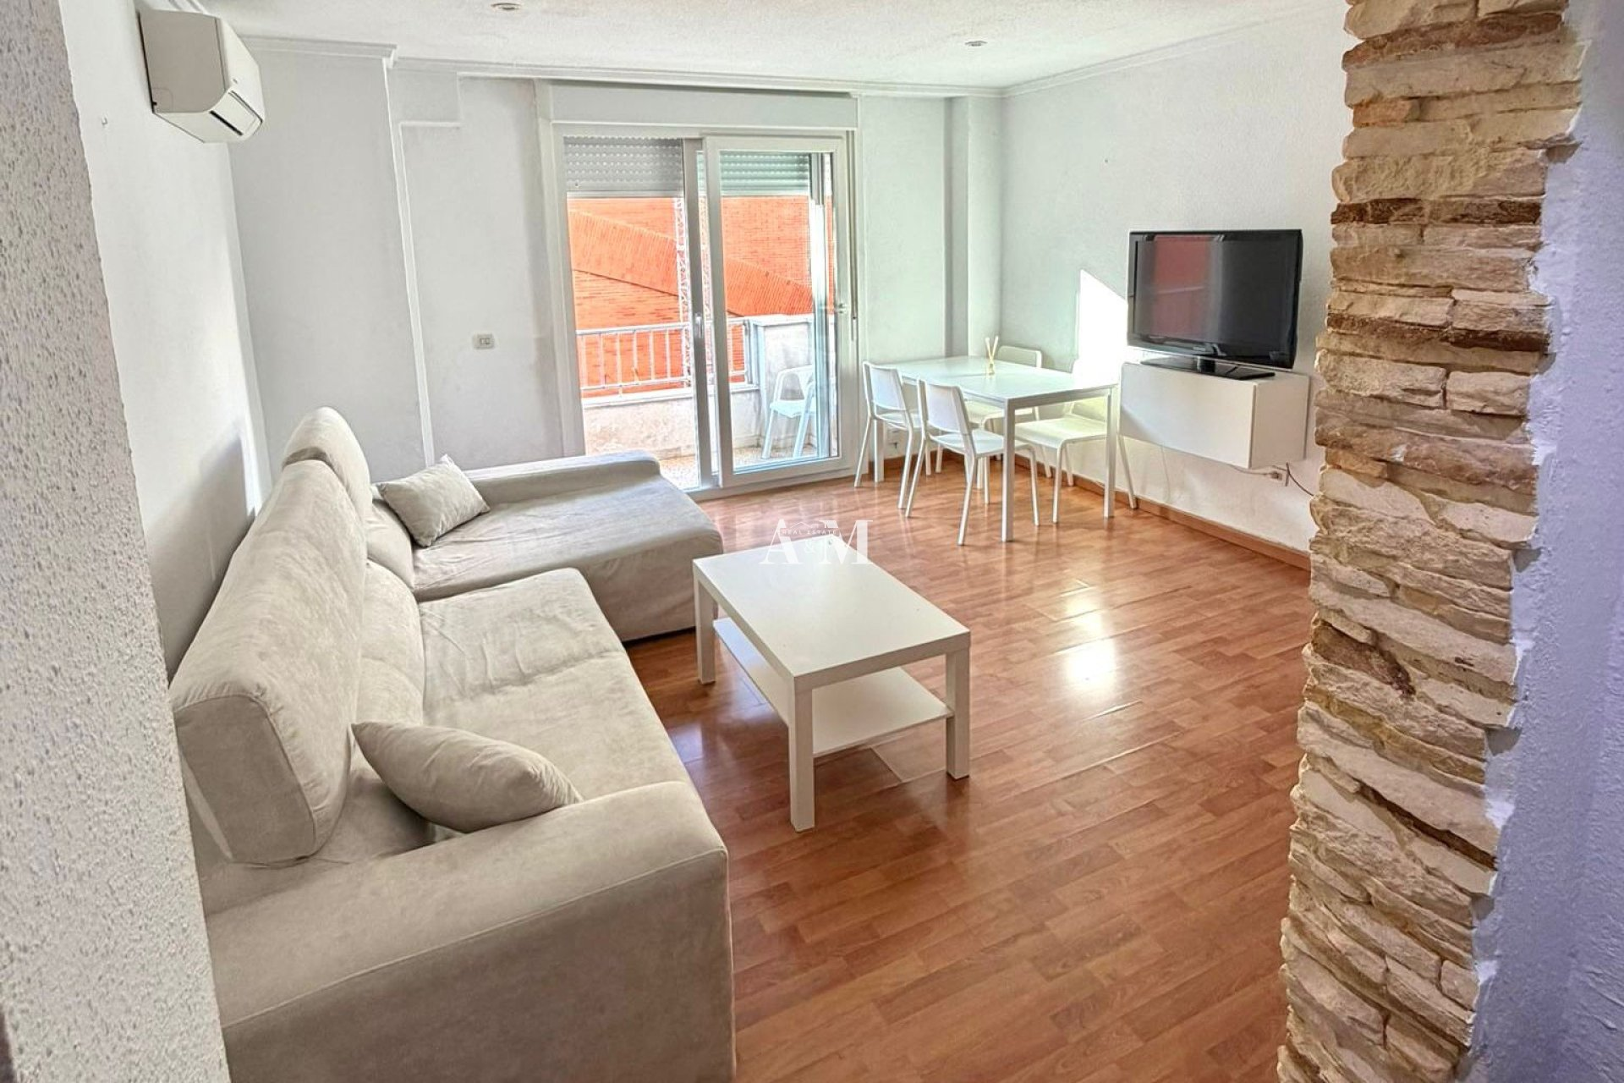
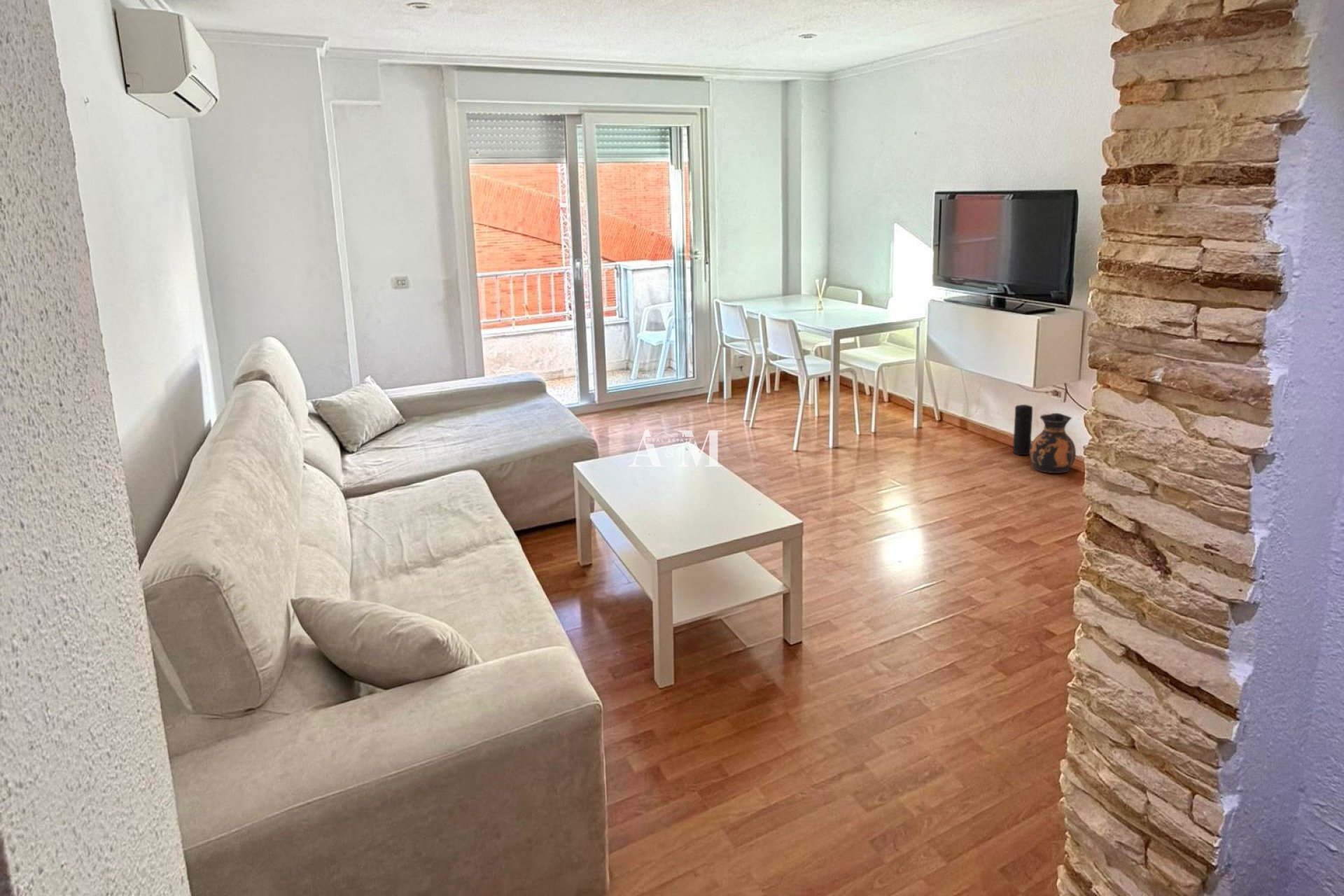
+ speaker [1012,404,1033,456]
+ ceramic jug [1029,412,1077,474]
